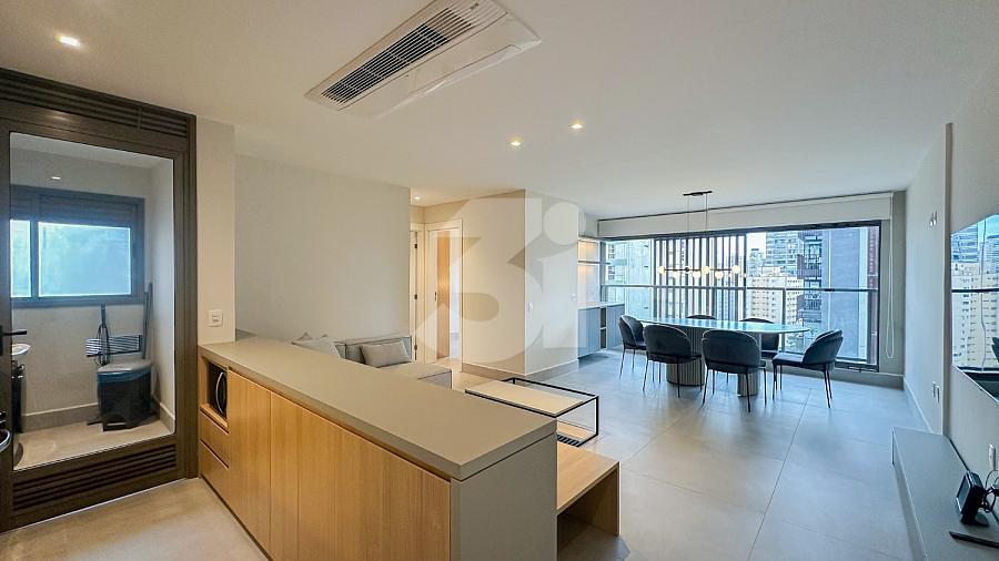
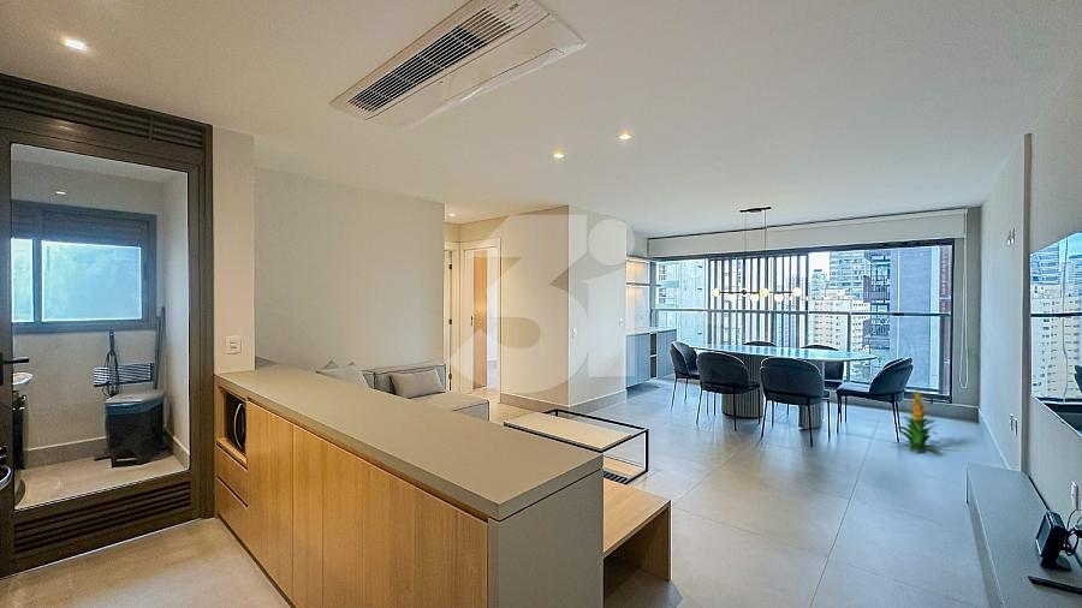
+ indoor plant [892,388,941,457]
